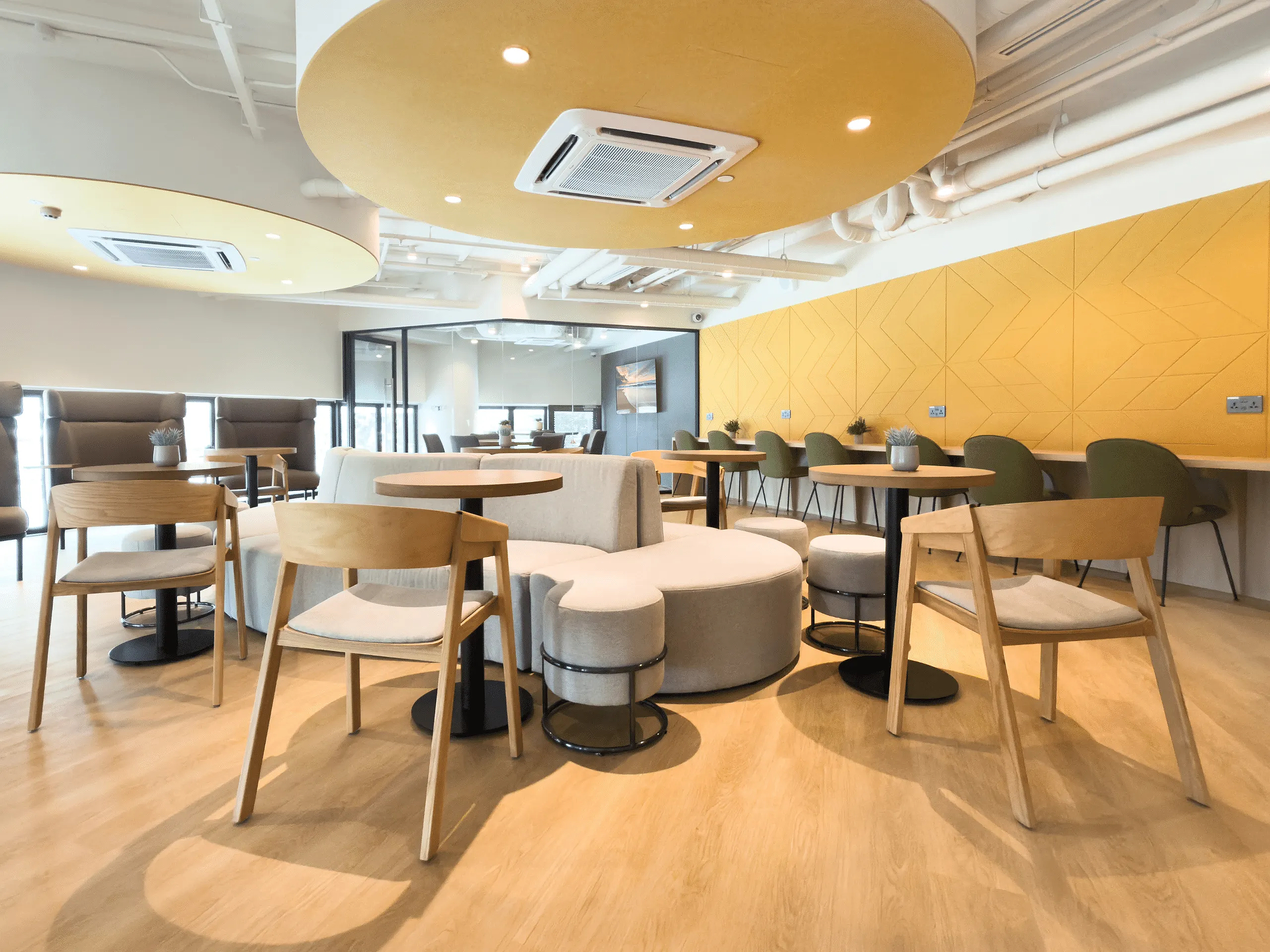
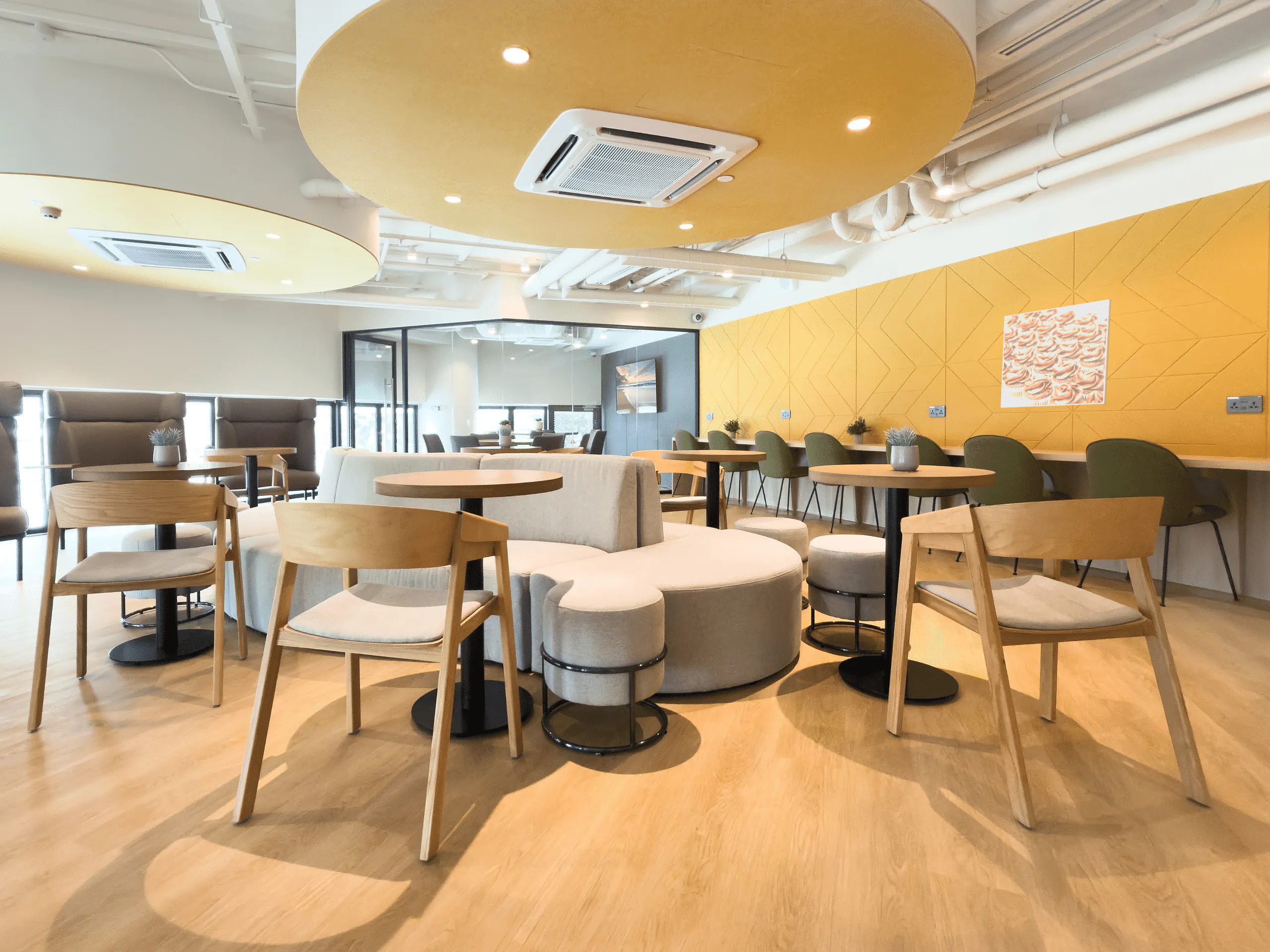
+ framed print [1000,299,1112,408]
